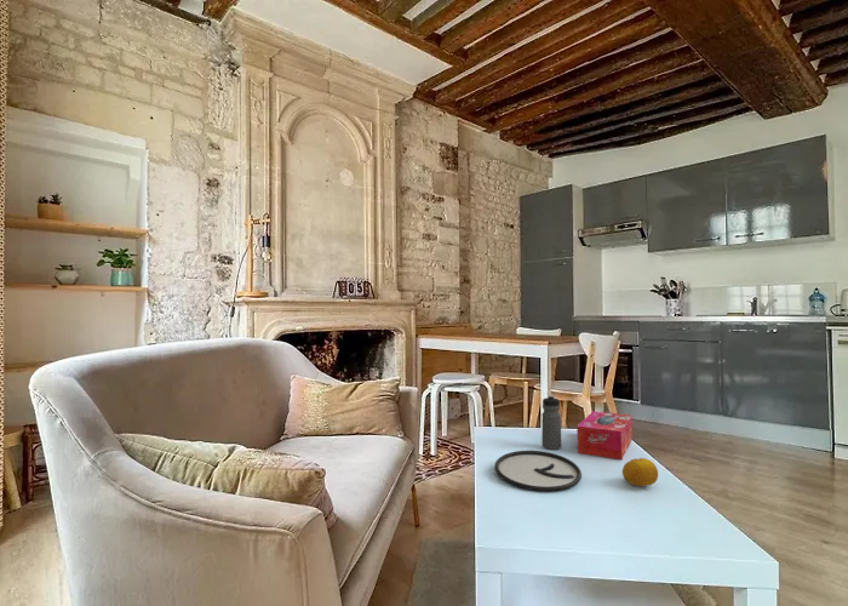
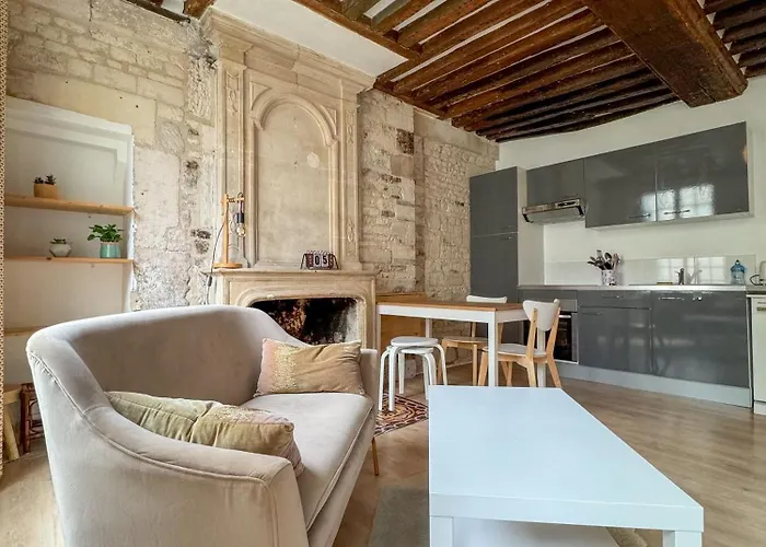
- tissue box [575,410,634,461]
- plate [493,450,583,492]
- fruit [621,457,659,487]
- water bottle [540,394,562,451]
